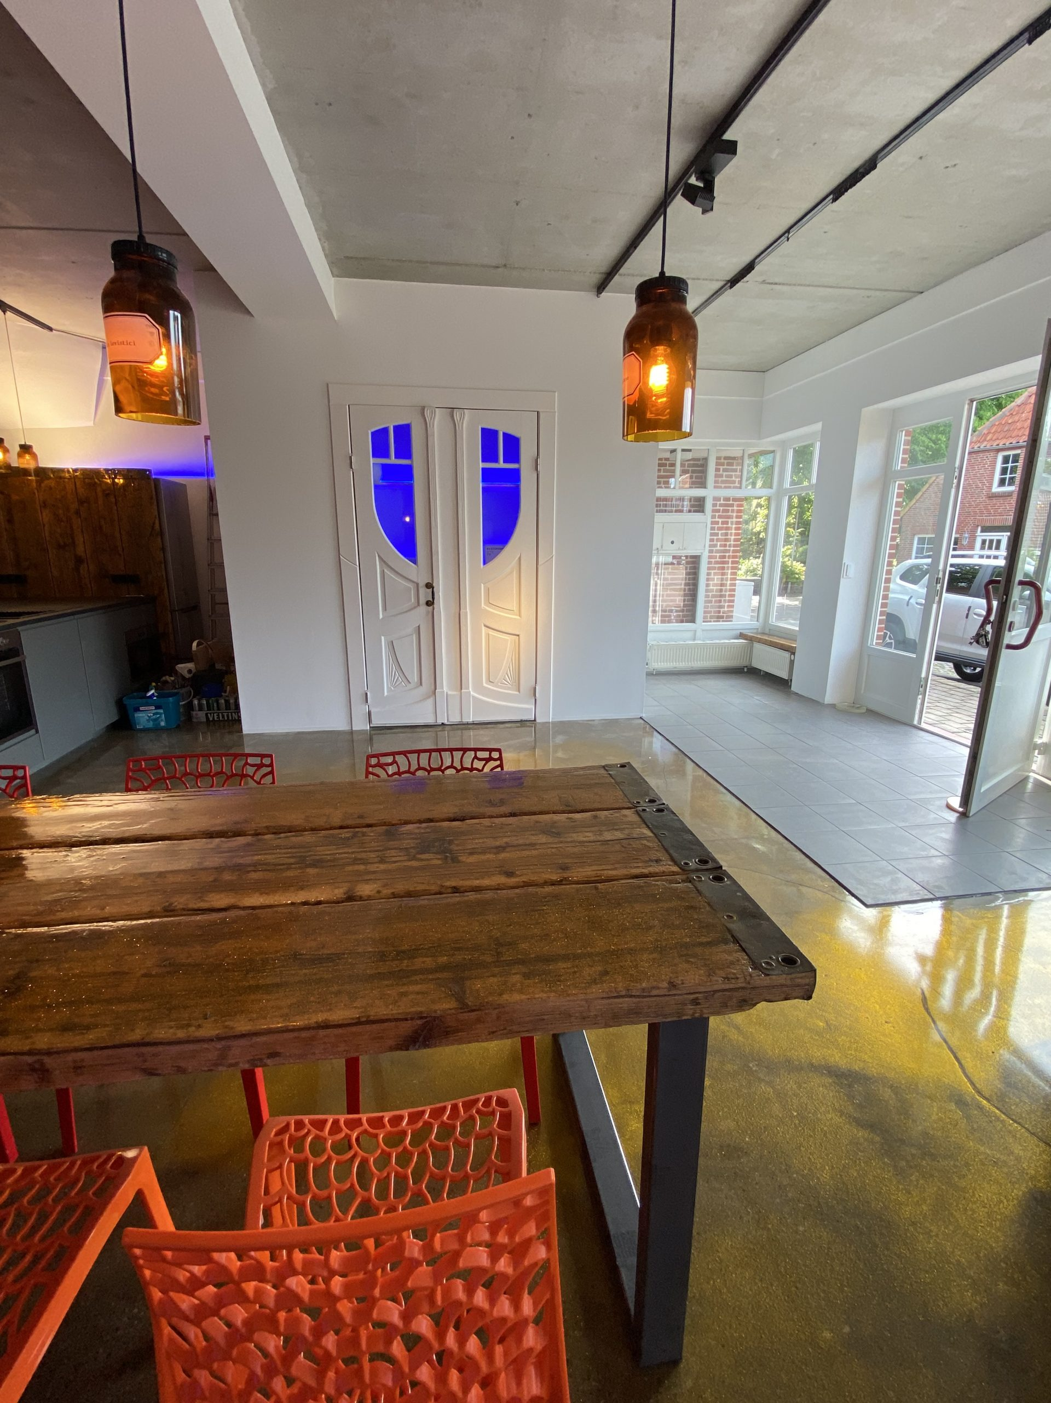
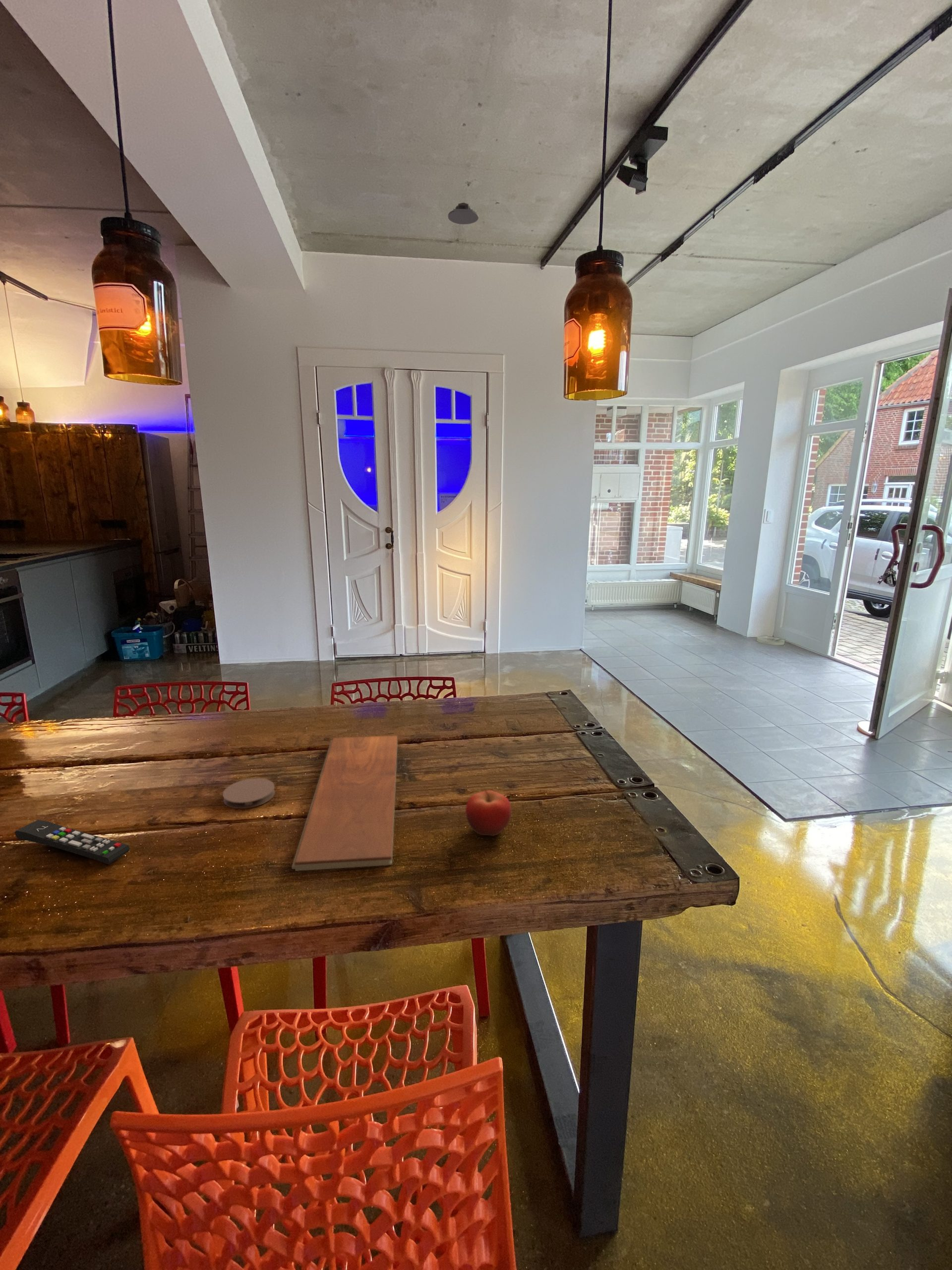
+ fruit [465,790,512,836]
+ chopping board [292,735,398,872]
+ remote control [14,820,130,865]
+ coaster [222,778,275,809]
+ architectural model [448,202,479,225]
